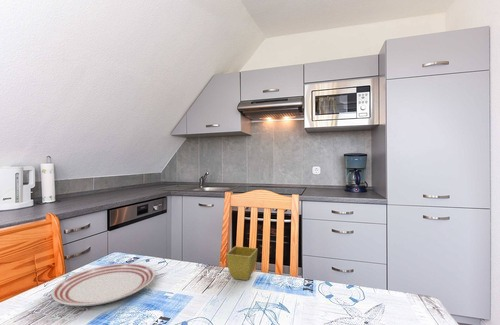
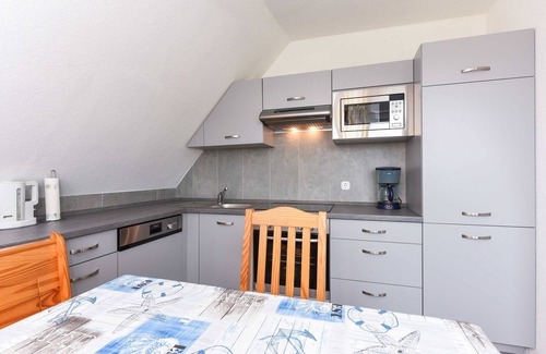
- flower pot [225,245,259,281]
- dinner plate [50,263,156,307]
